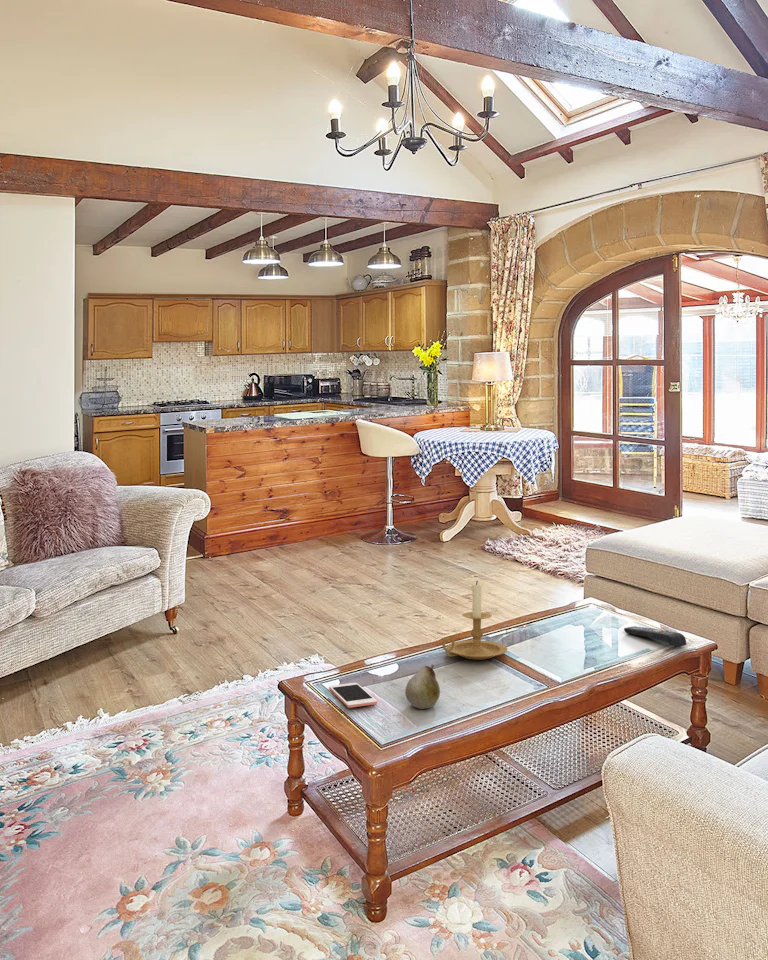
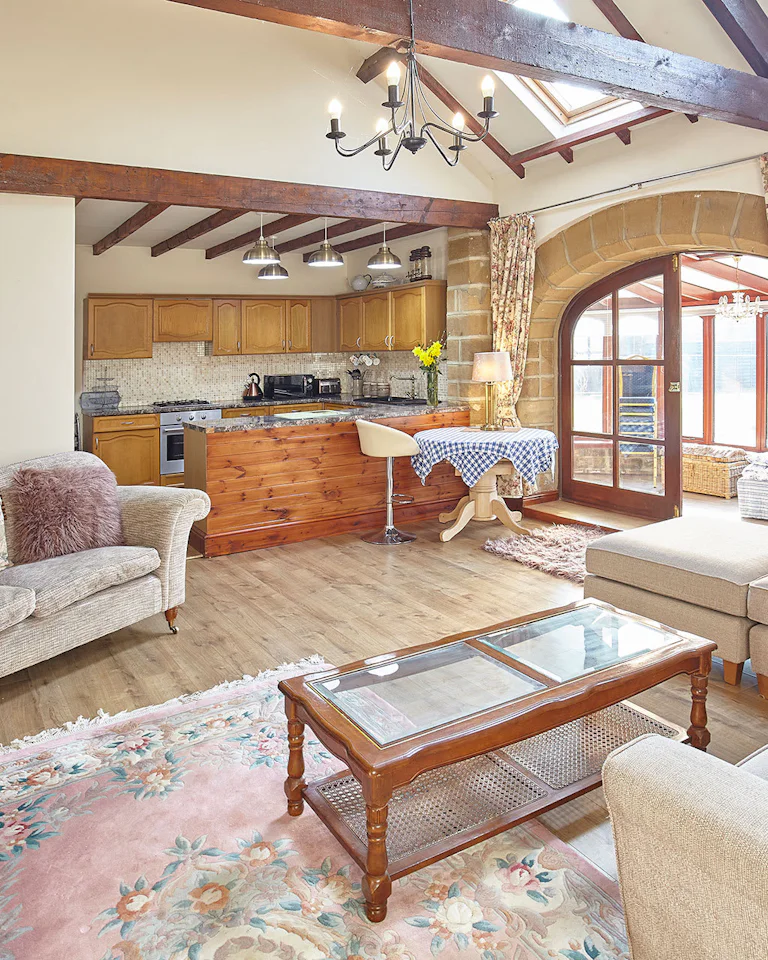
- fruit [404,663,441,710]
- candle holder [441,580,508,661]
- cell phone [328,682,378,709]
- remote control [623,625,687,648]
